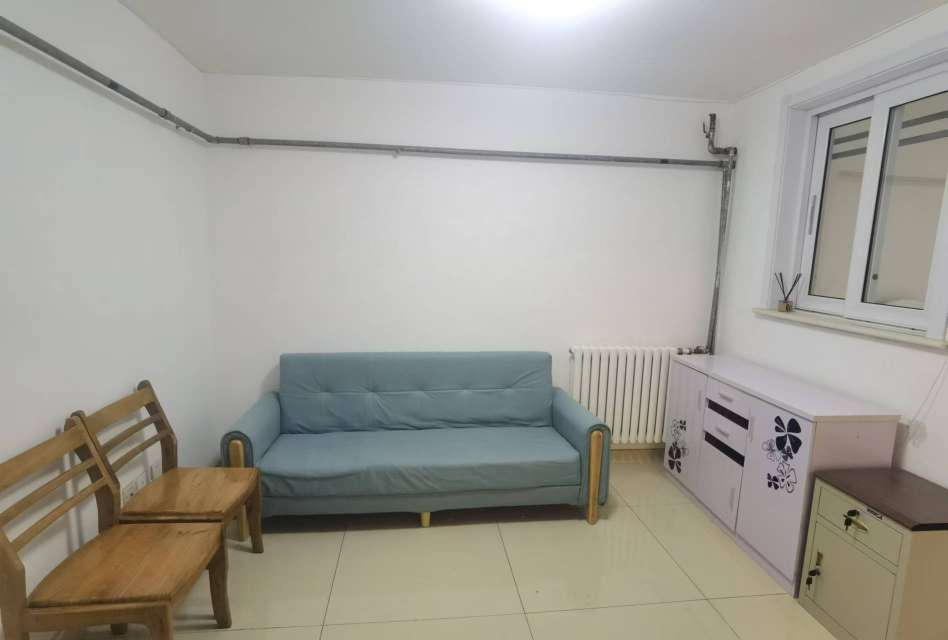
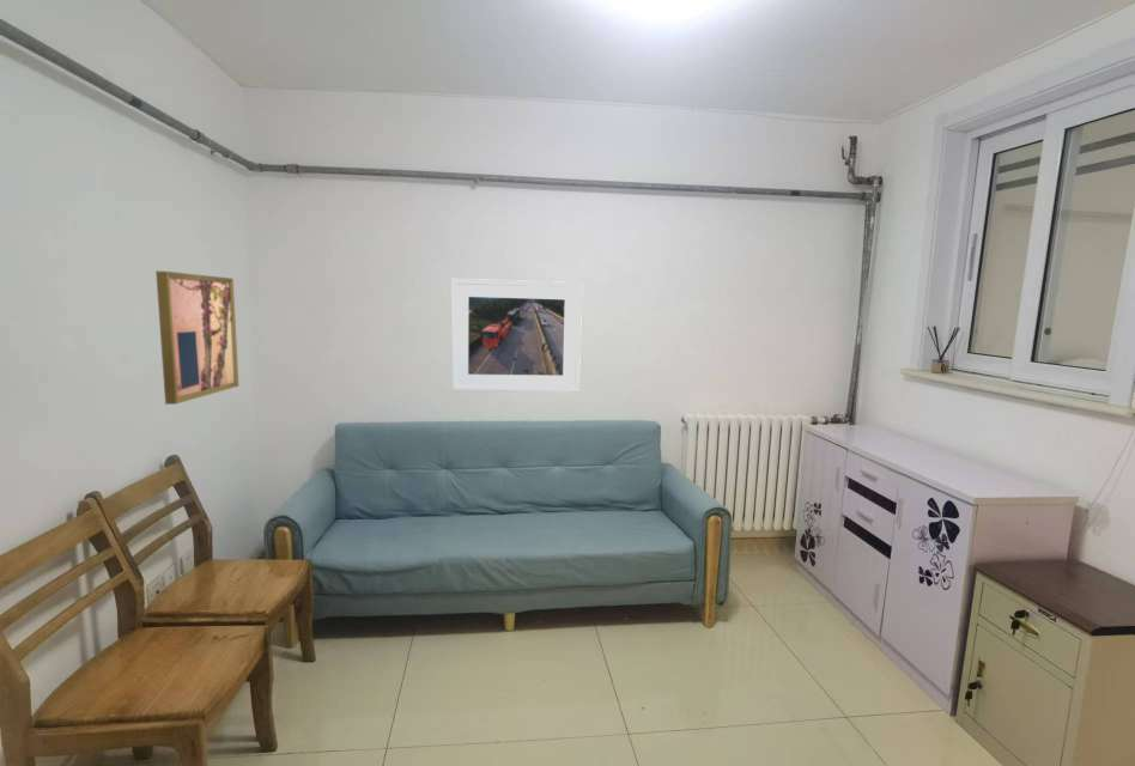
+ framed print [450,278,583,394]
+ wall art [154,269,239,406]
